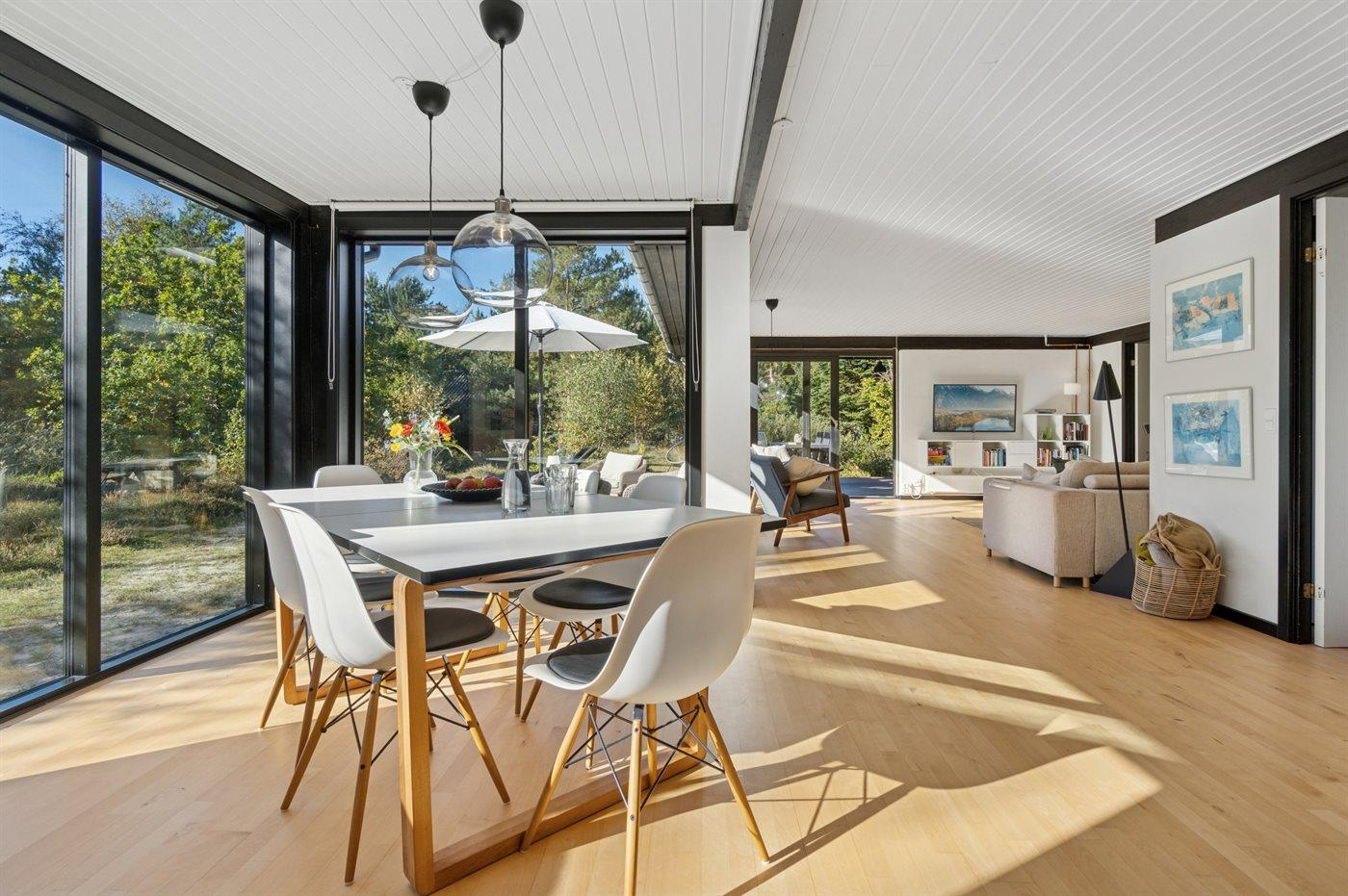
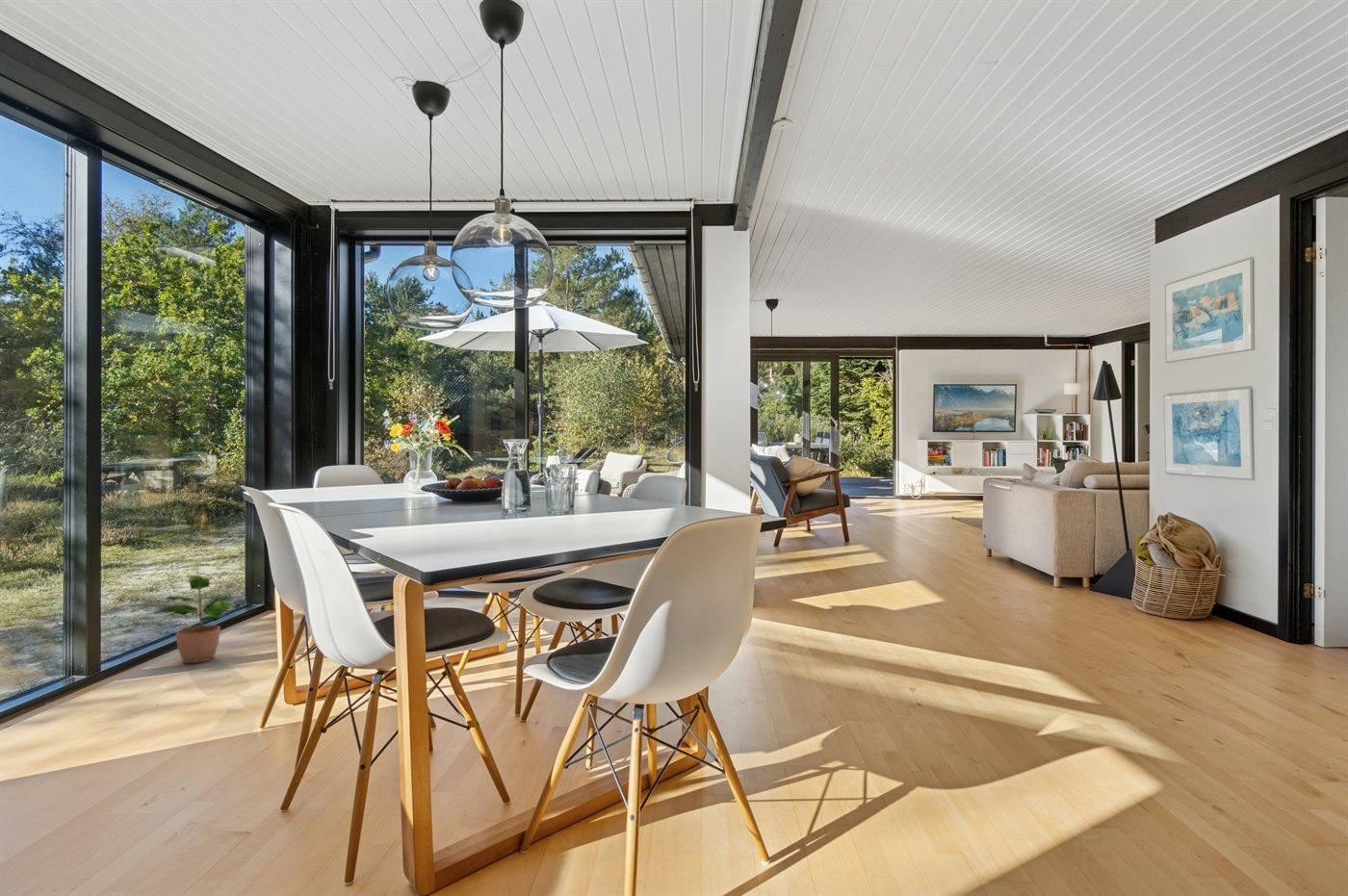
+ potted plant [154,575,238,664]
